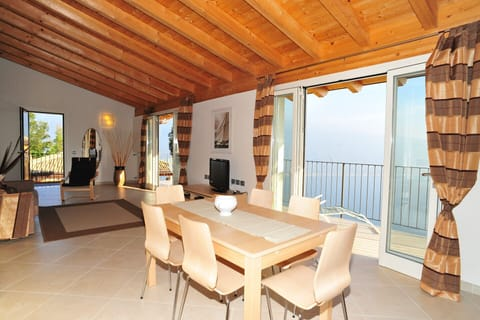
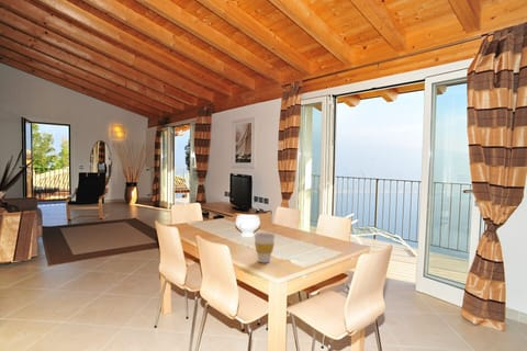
+ cup [253,231,277,264]
